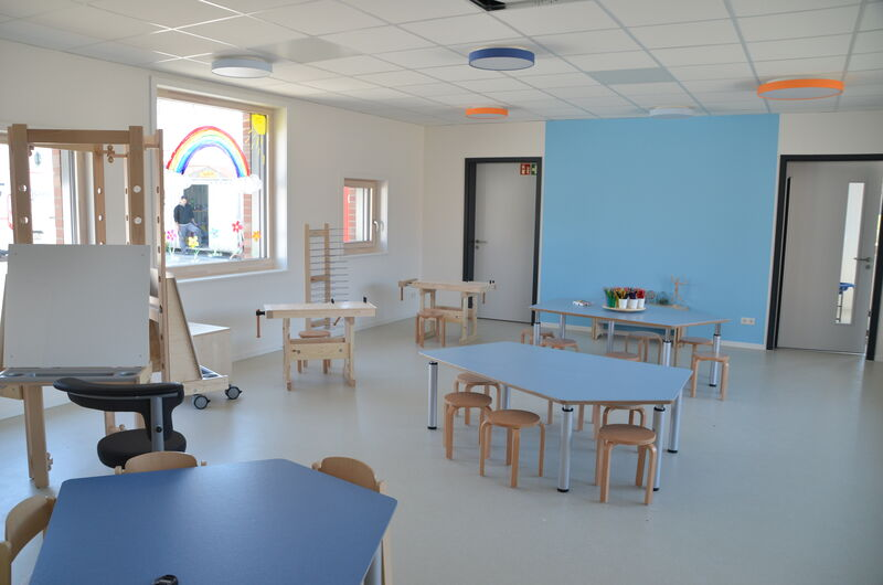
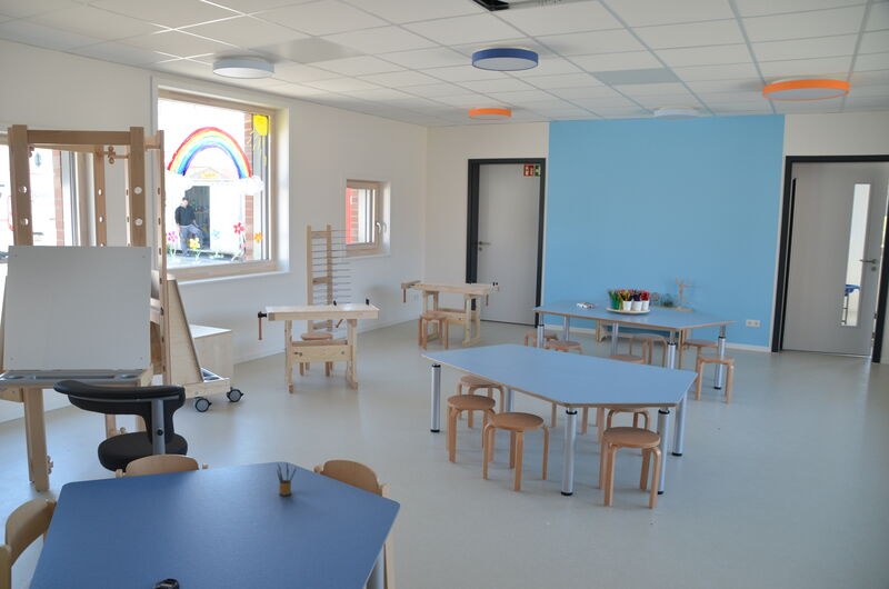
+ pencil box [276,461,298,496]
